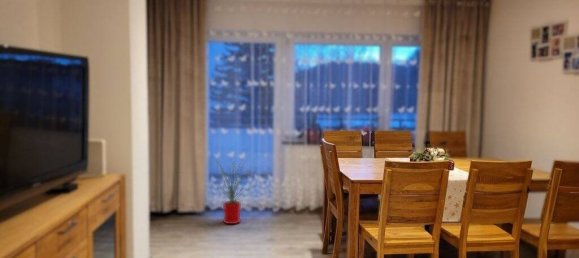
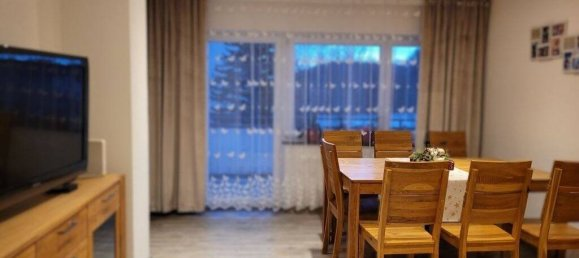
- house plant [210,157,257,225]
